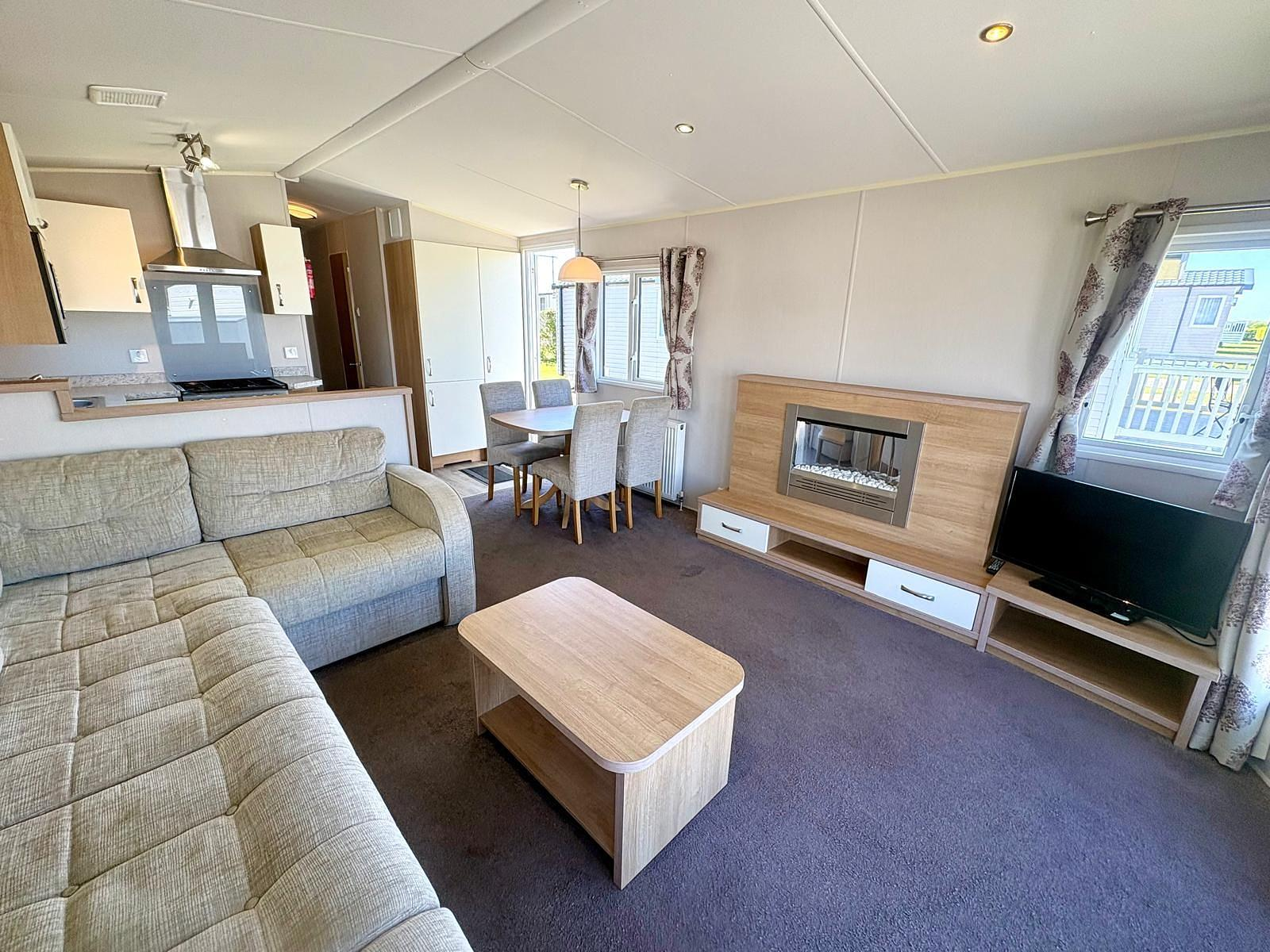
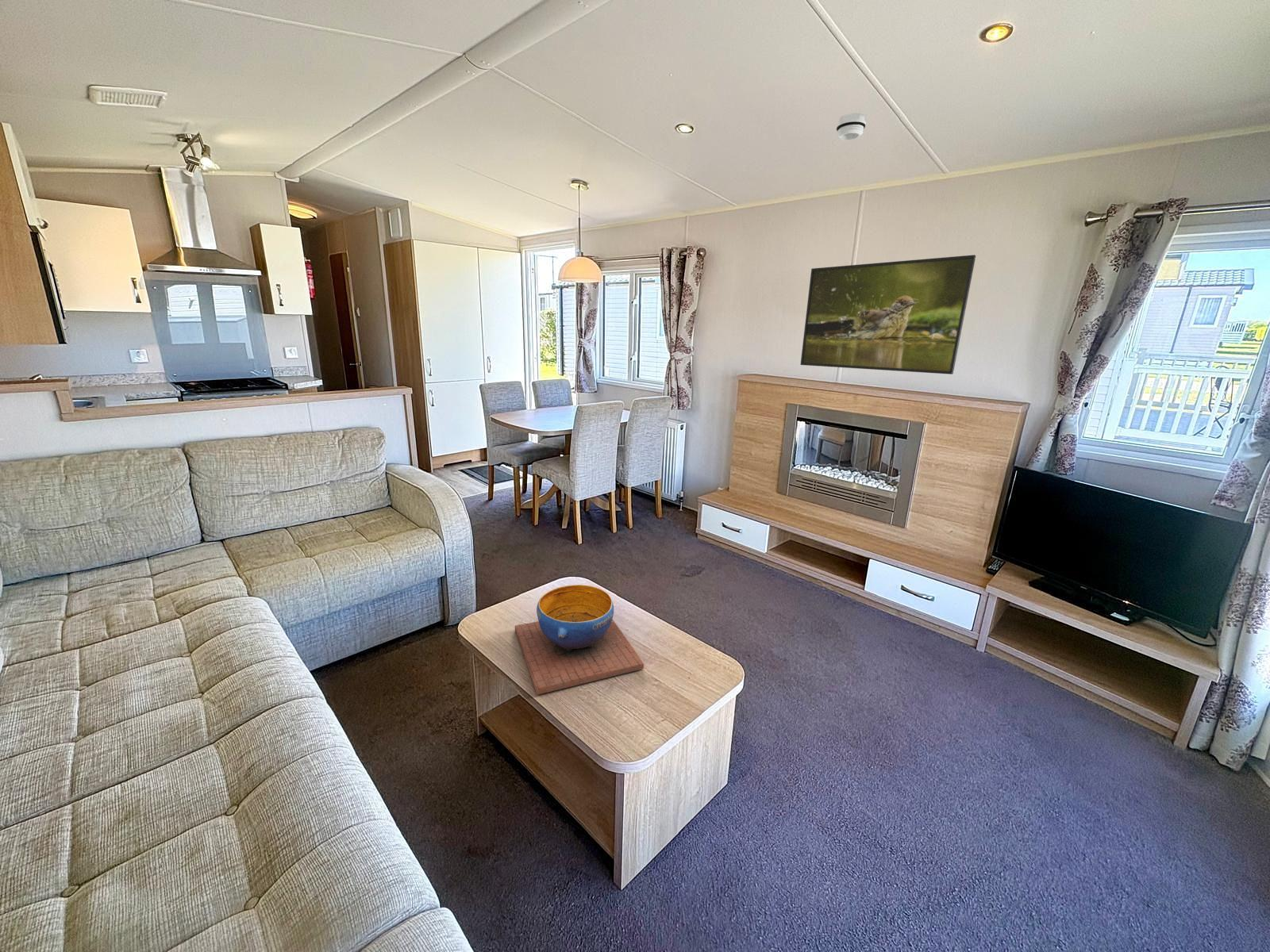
+ smoke detector [836,113,867,141]
+ decorative bowl [514,584,645,696]
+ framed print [800,255,976,375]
